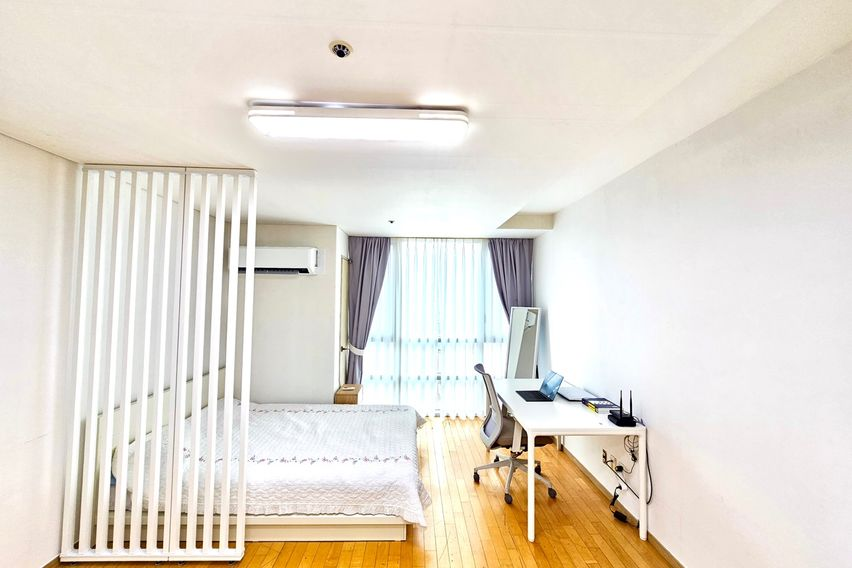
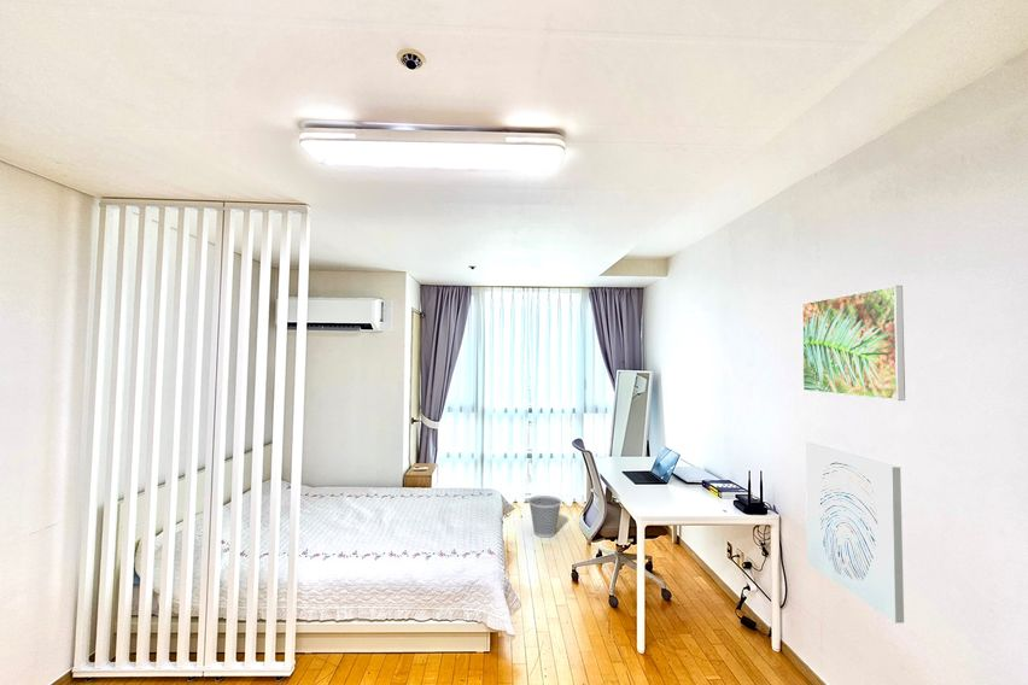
+ wastebasket [527,494,562,539]
+ wall art [805,441,905,625]
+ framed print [800,285,906,402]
